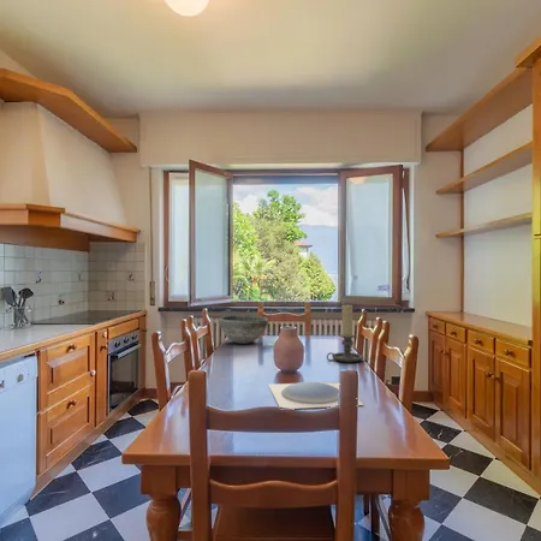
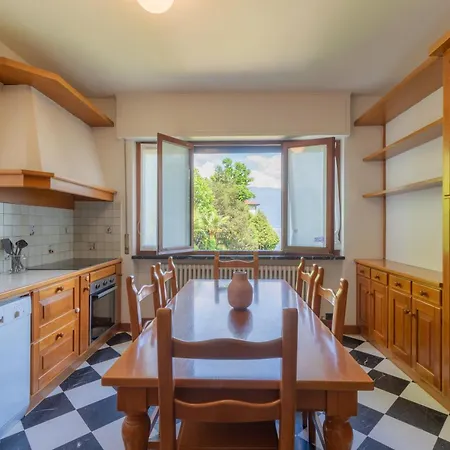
- bowl [218,314,269,345]
- plate [267,381,364,410]
- candle holder [326,304,364,364]
